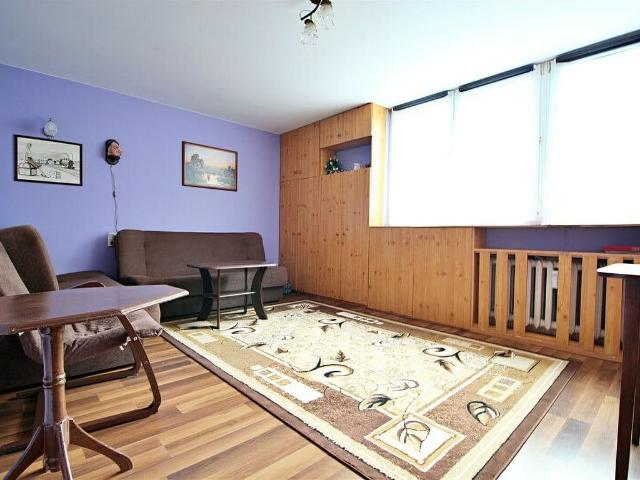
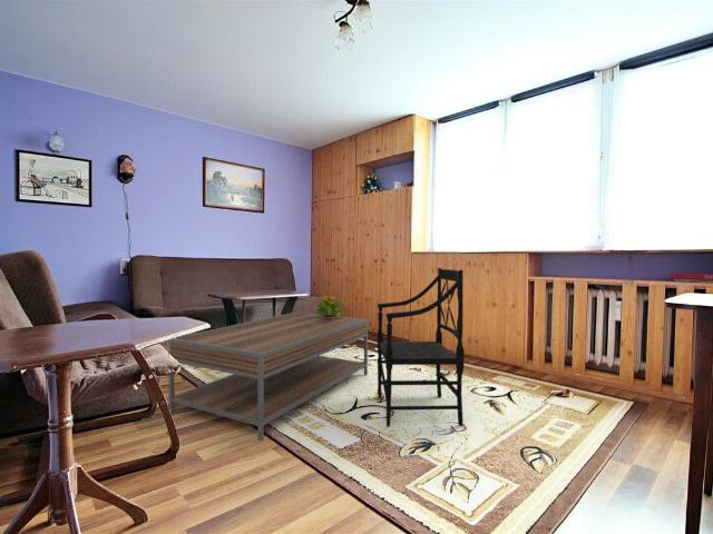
+ armchair [377,267,466,427]
+ potted flower [315,295,344,318]
+ coffee table [167,312,369,442]
